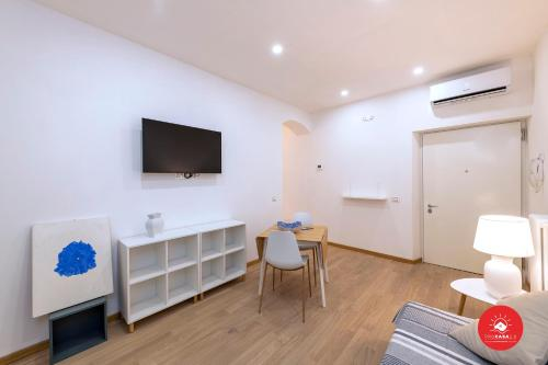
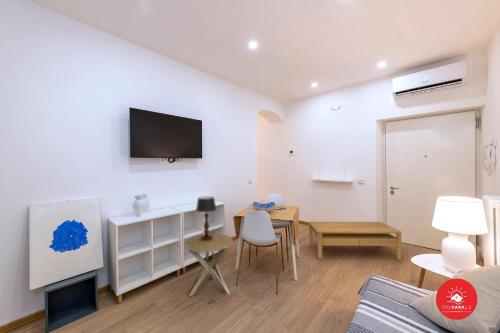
+ coffee table [308,221,403,261]
+ table lamp [195,195,217,241]
+ side table [183,233,234,297]
